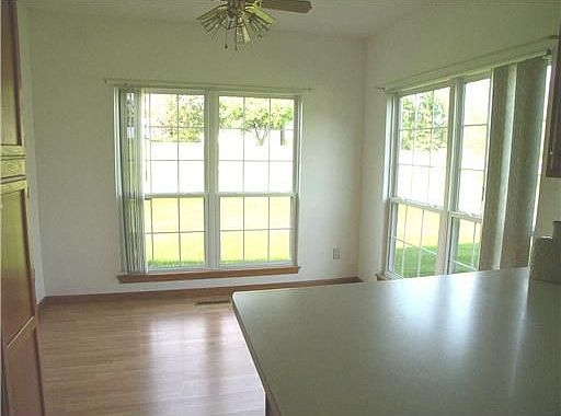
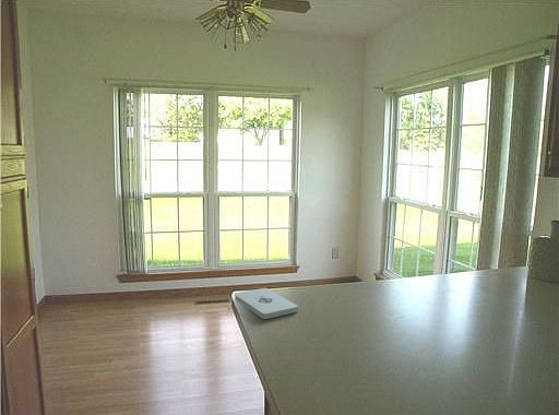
+ notepad [234,287,300,320]
